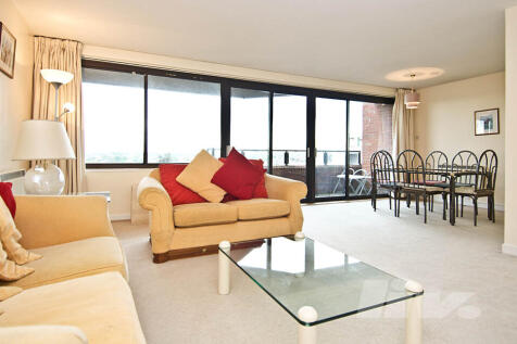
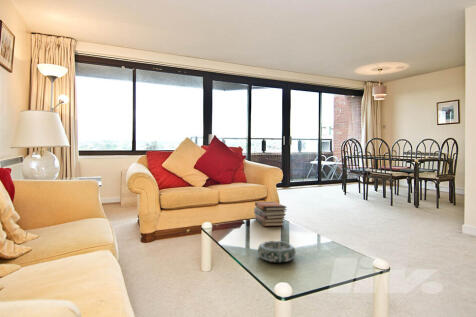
+ book stack [253,201,287,227]
+ decorative bowl [257,240,297,263]
